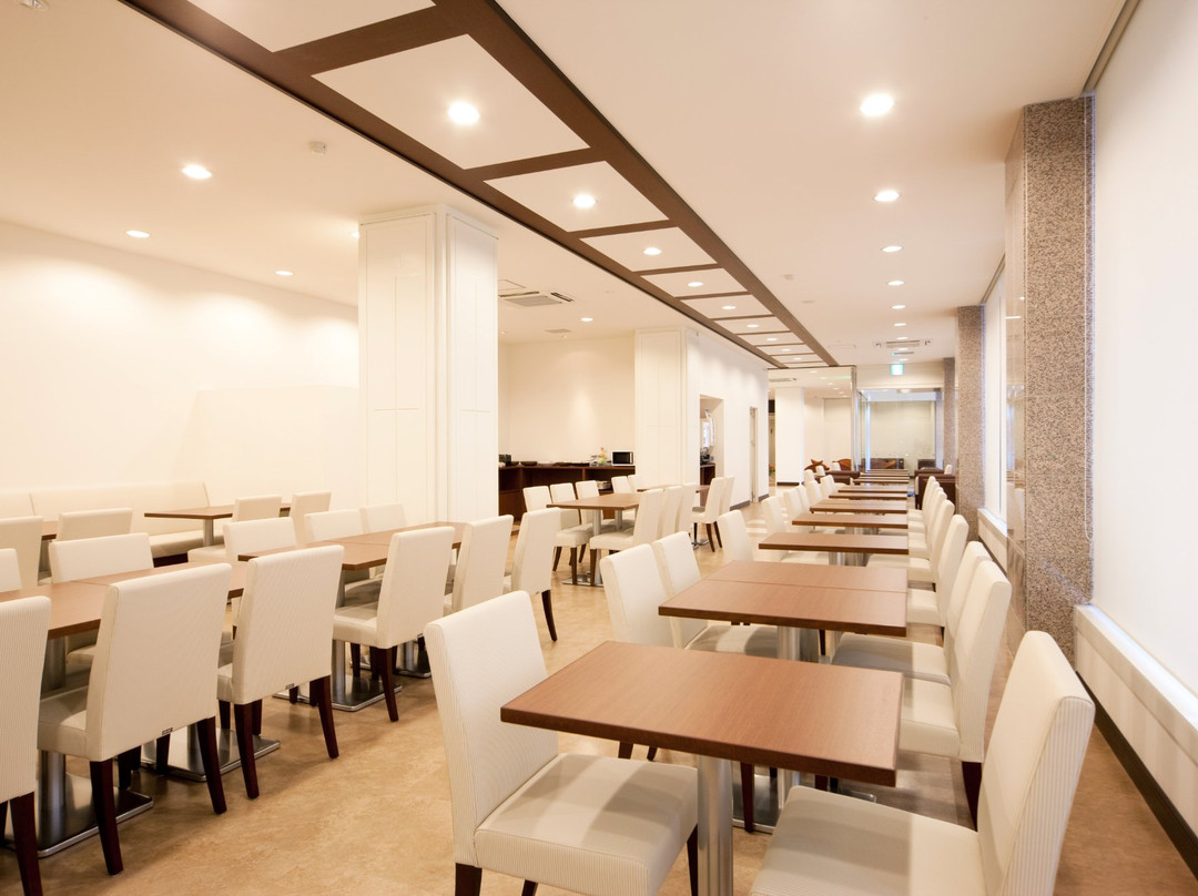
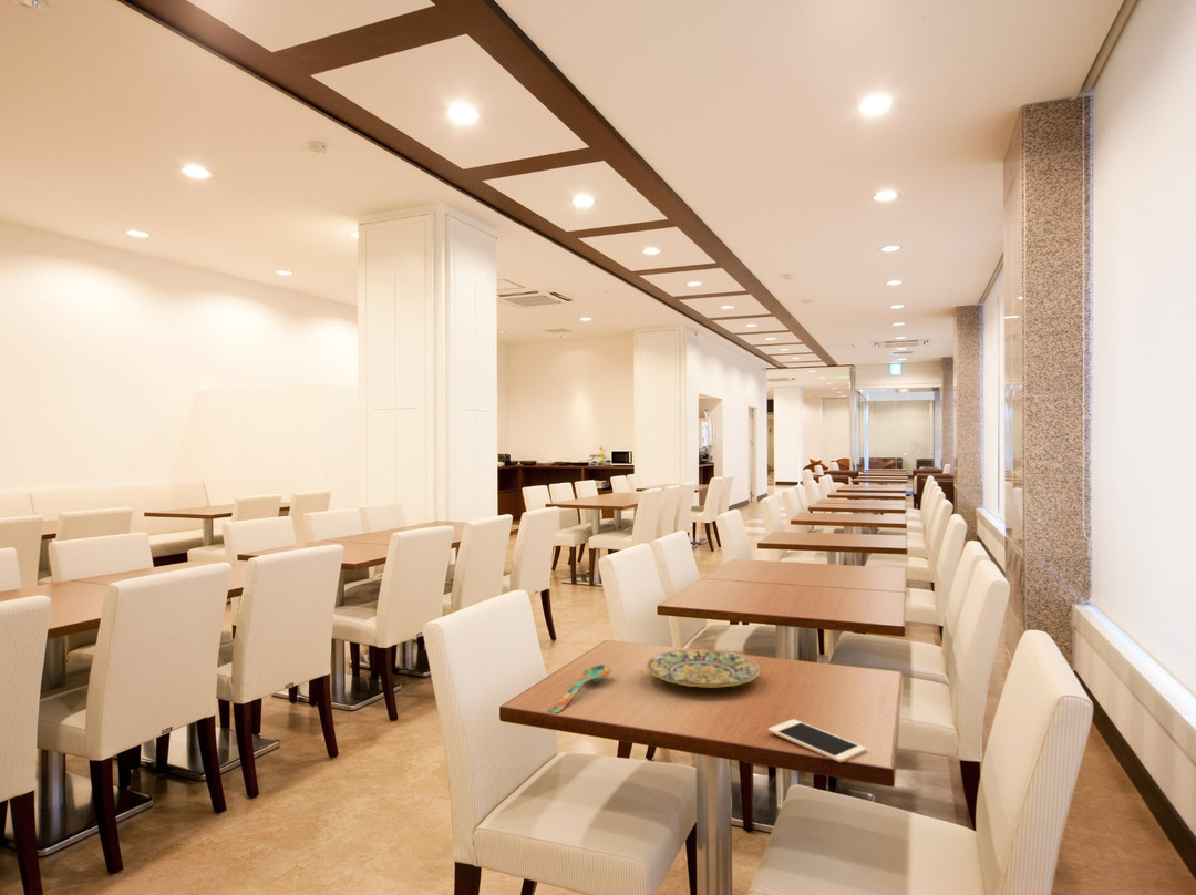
+ plate [646,648,761,689]
+ cell phone [767,718,867,763]
+ spoon [547,663,612,714]
